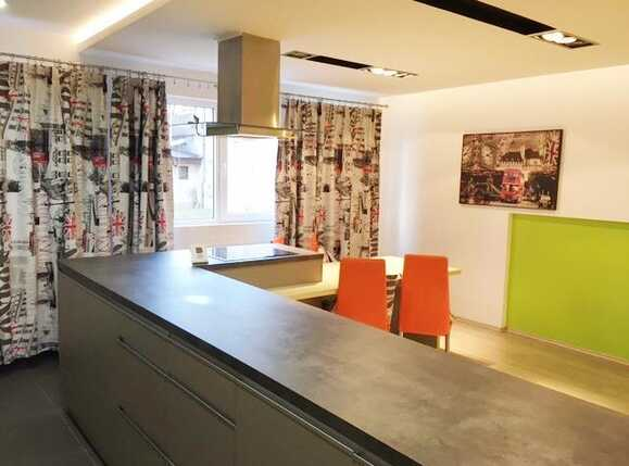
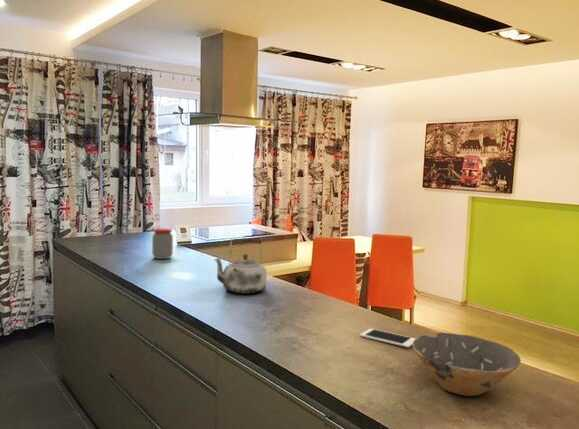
+ kettle [213,237,268,295]
+ cell phone [359,328,416,349]
+ bowl [412,332,522,397]
+ jar [151,228,174,260]
